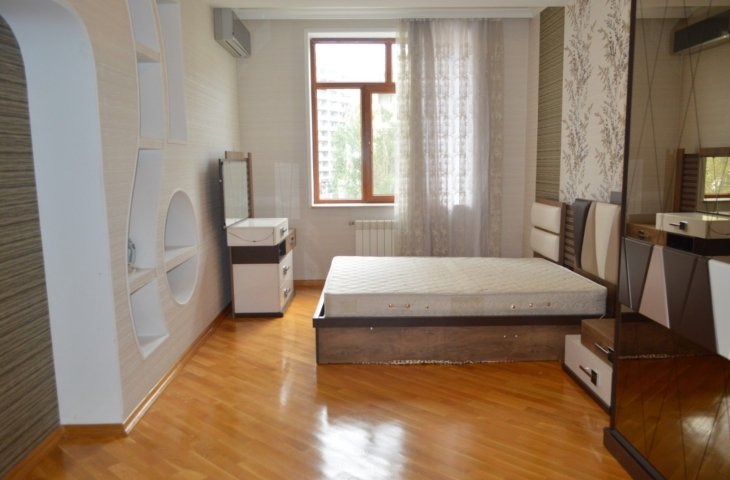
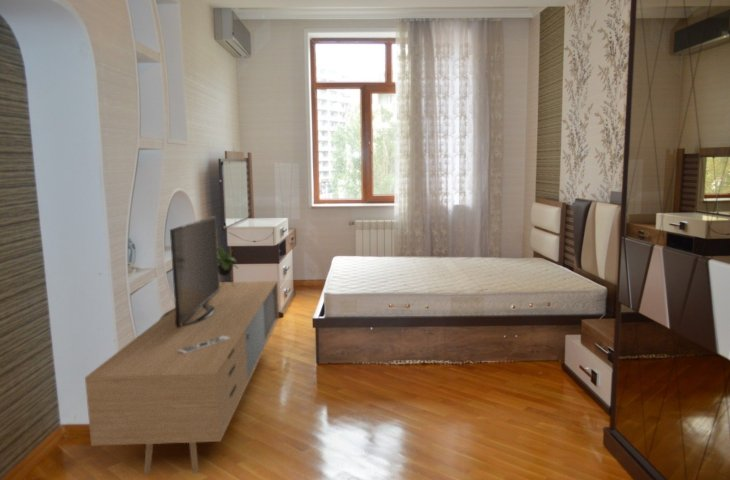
+ media console [84,215,280,476]
